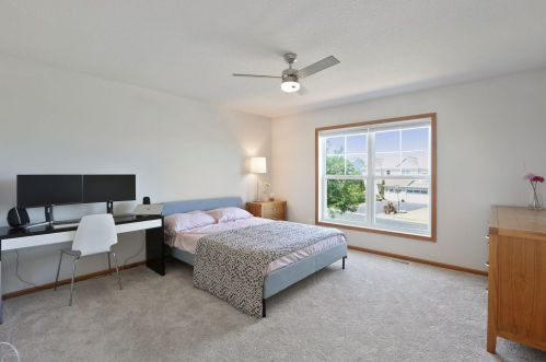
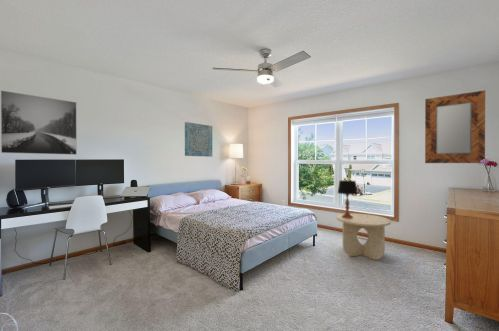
+ wall art [184,121,213,158]
+ home mirror [424,89,486,164]
+ table lamp [337,179,359,218]
+ side table [336,212,392,261]
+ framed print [0,89,78,156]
